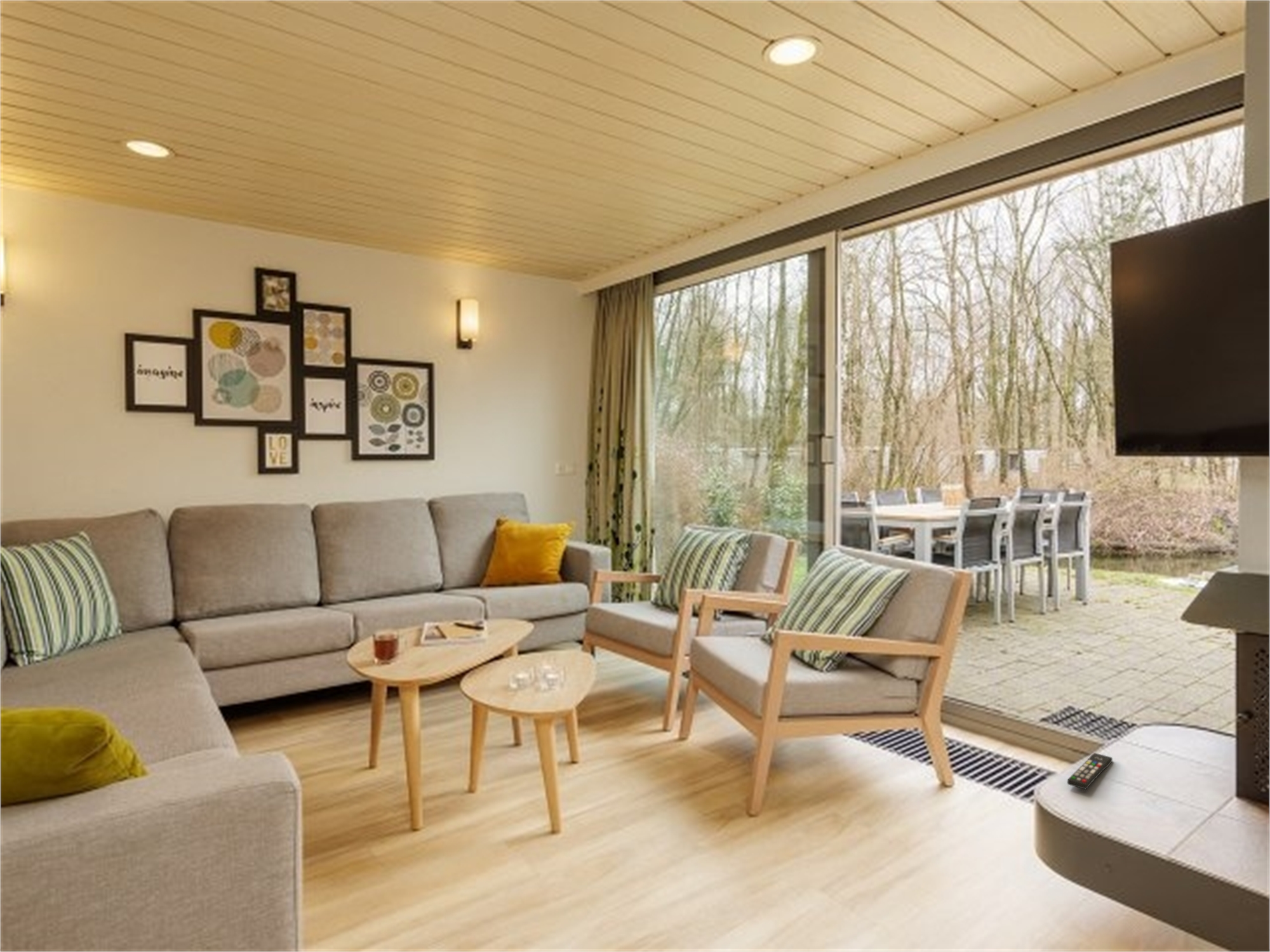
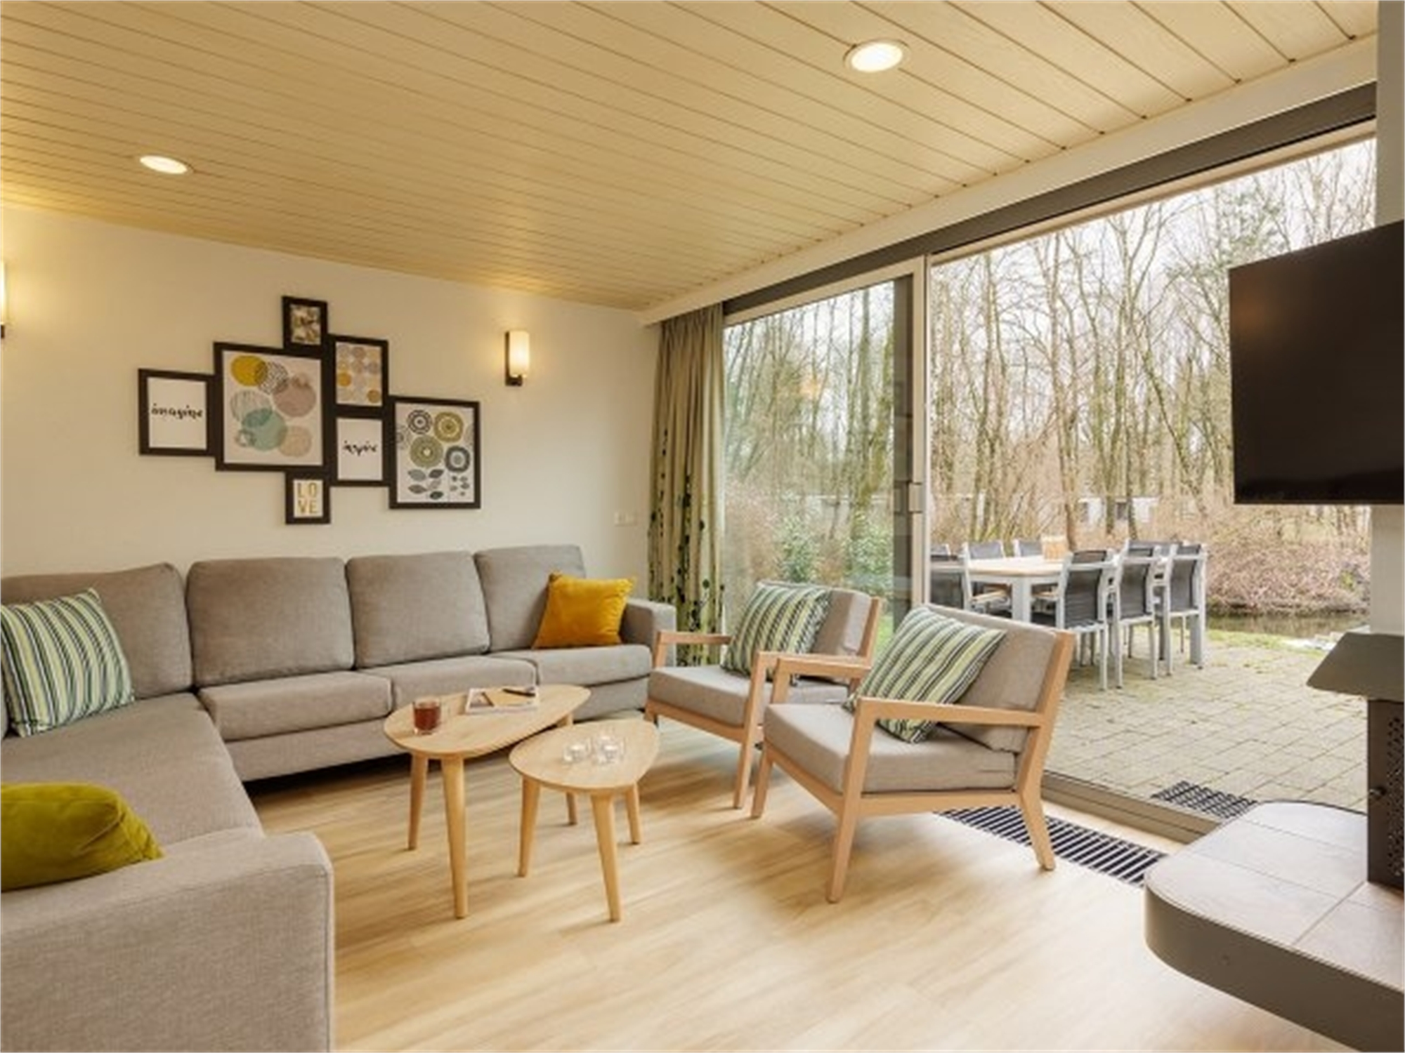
- remote control [1067,752,1113,790]
